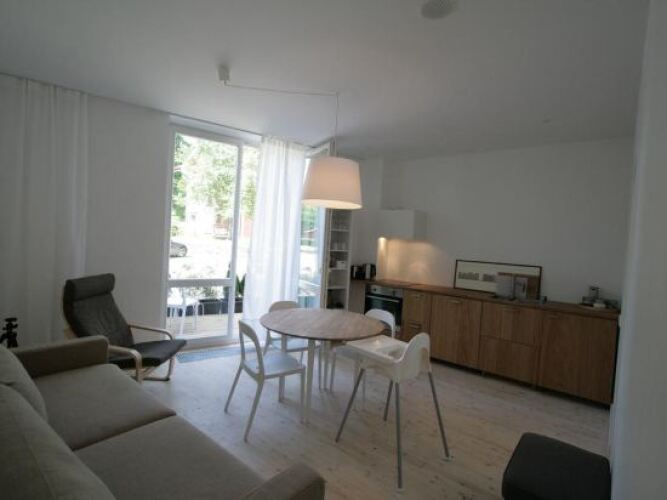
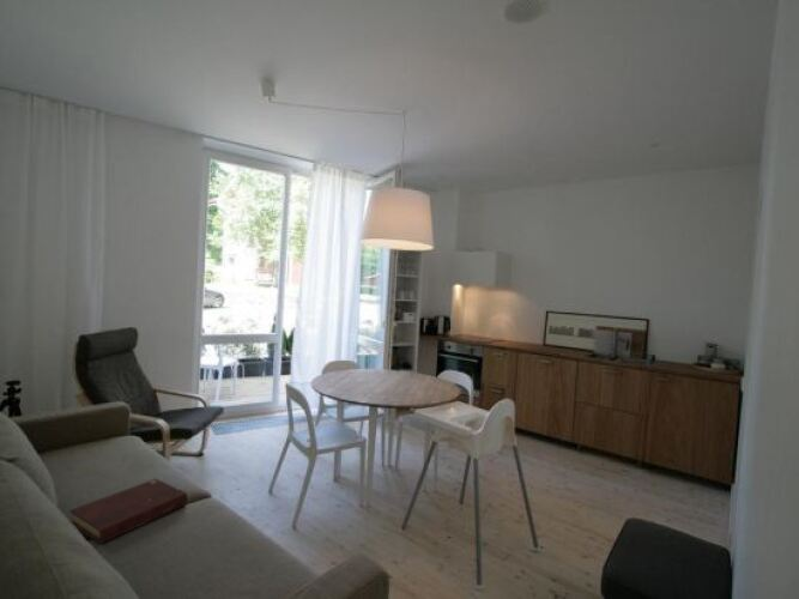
+ book [68,478,188,545]
